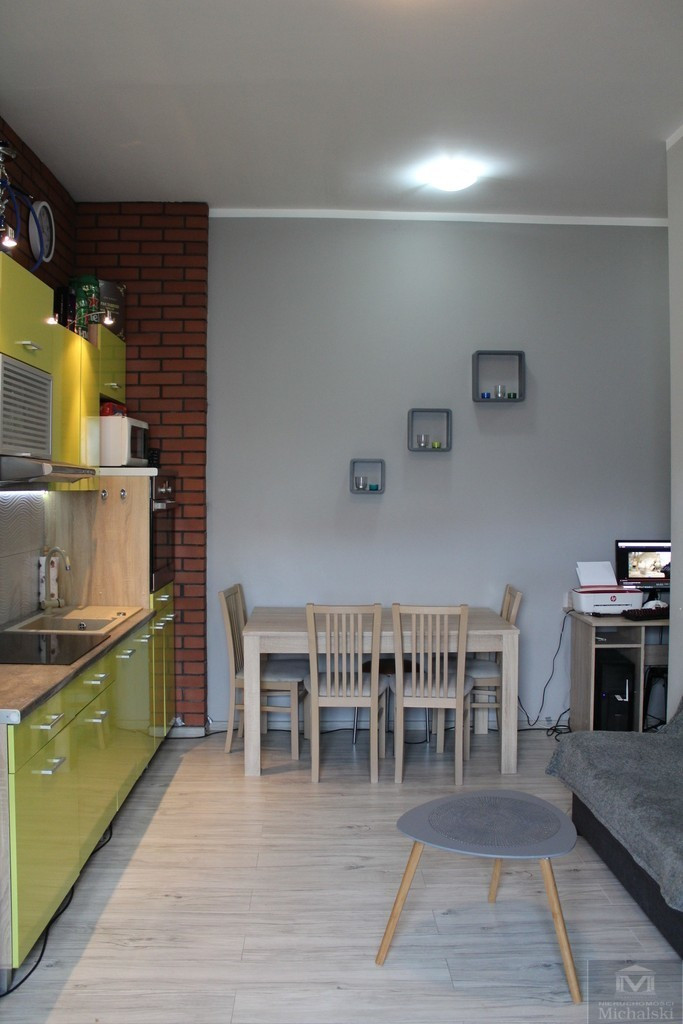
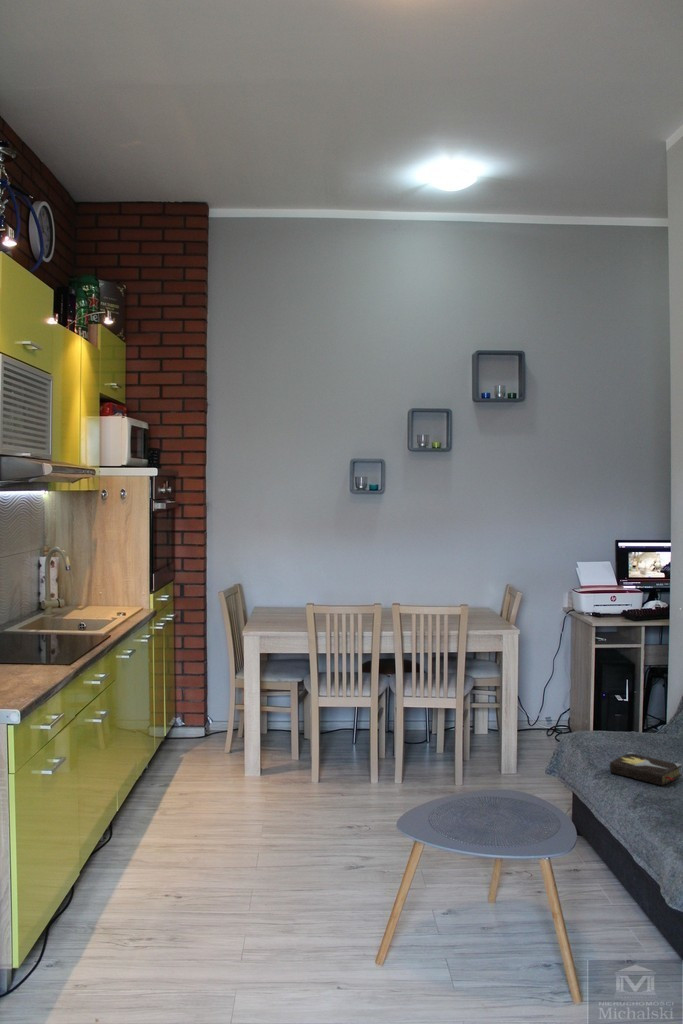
+ hardback book [609,751,683,787]
